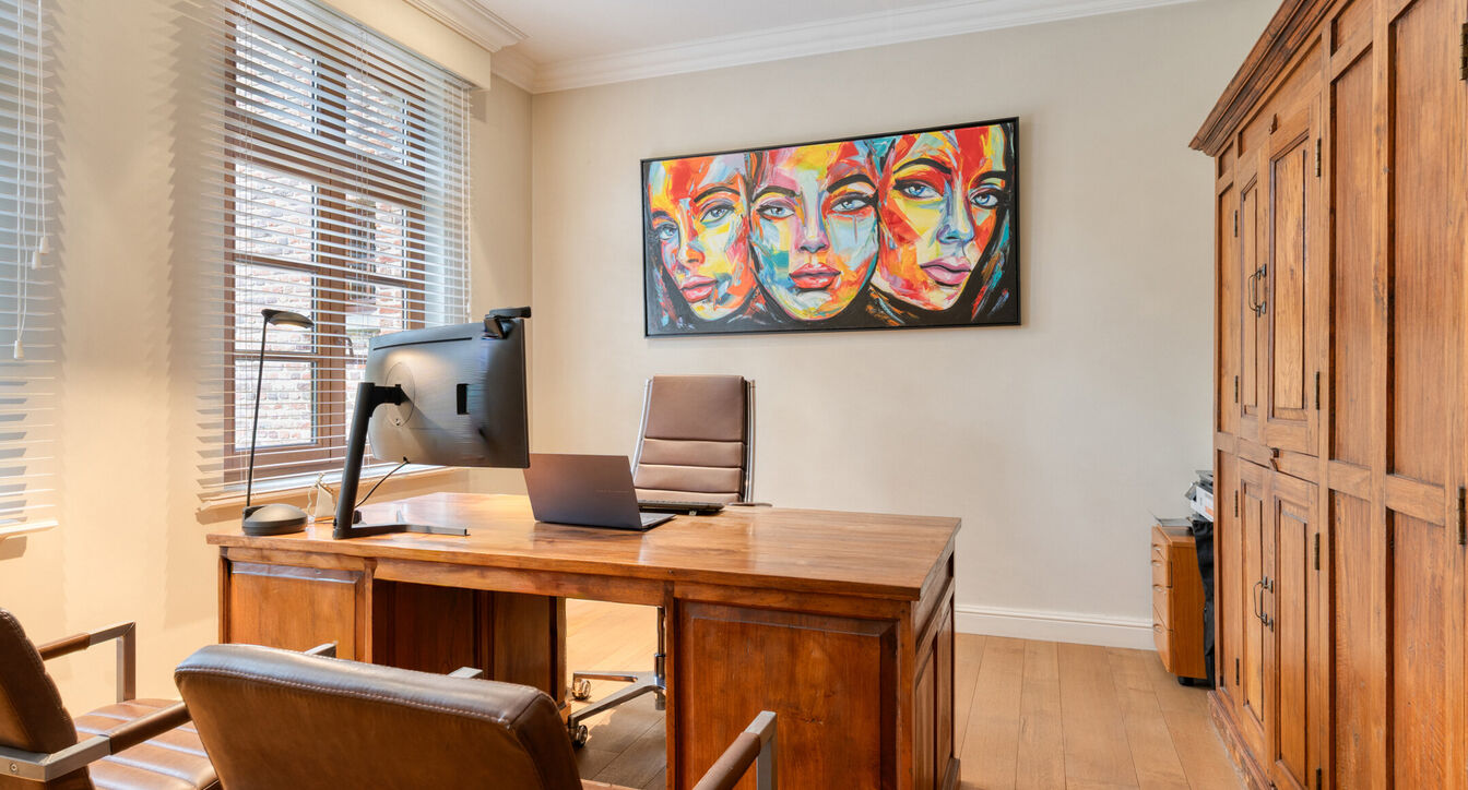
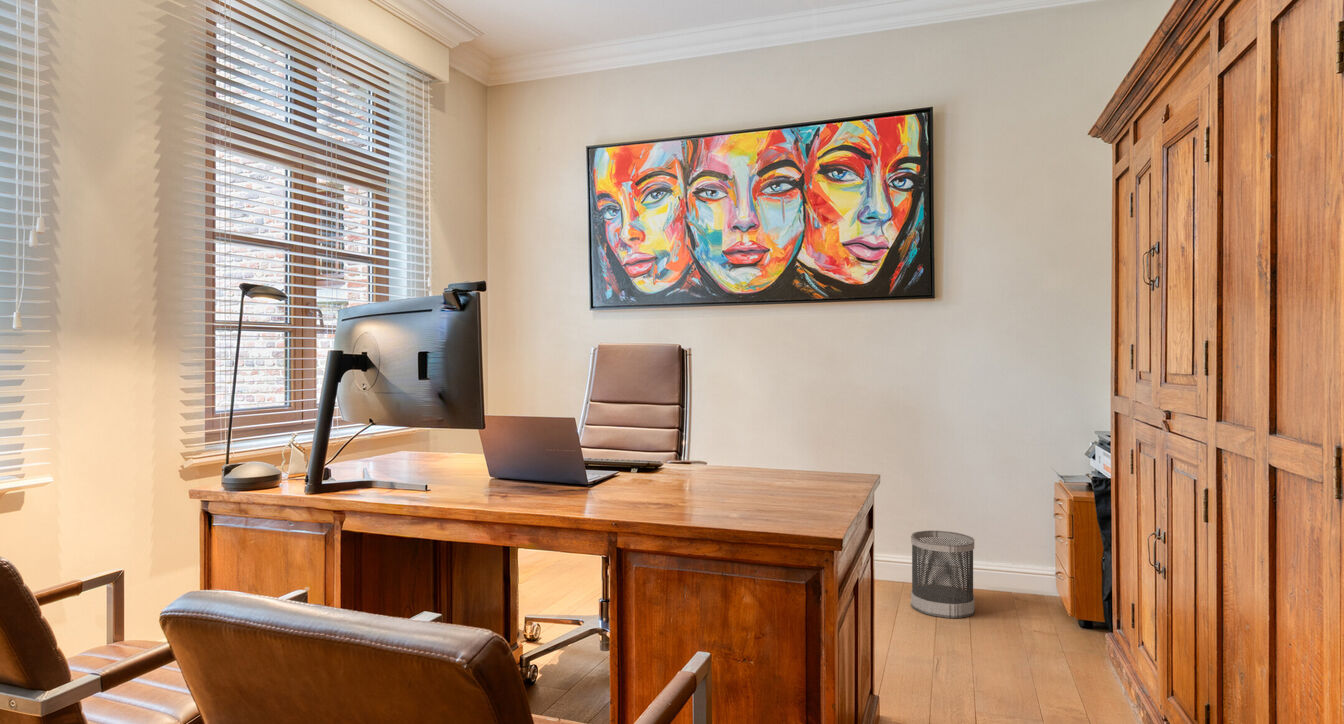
+ wastebasket [910,529,975,619]
